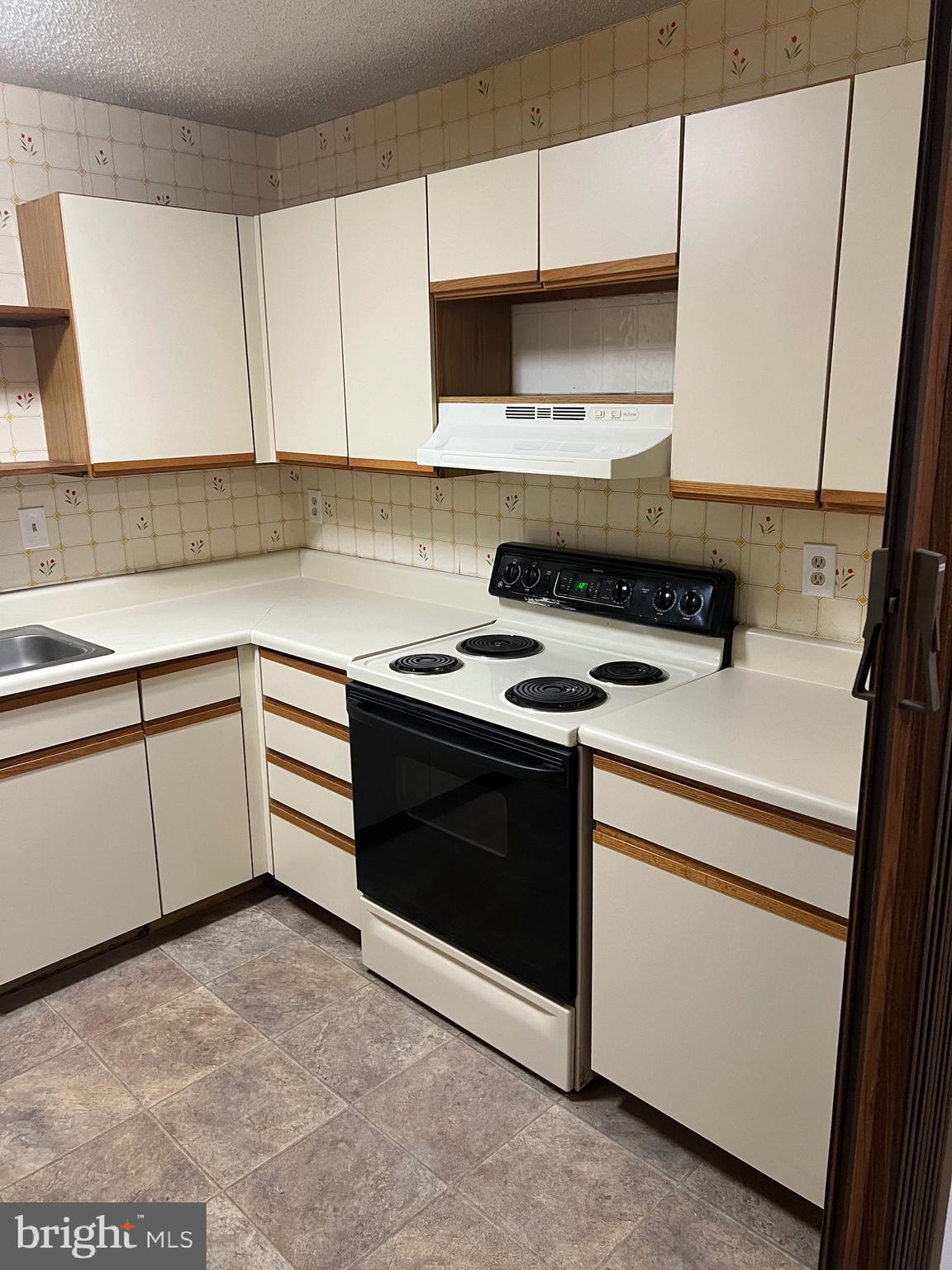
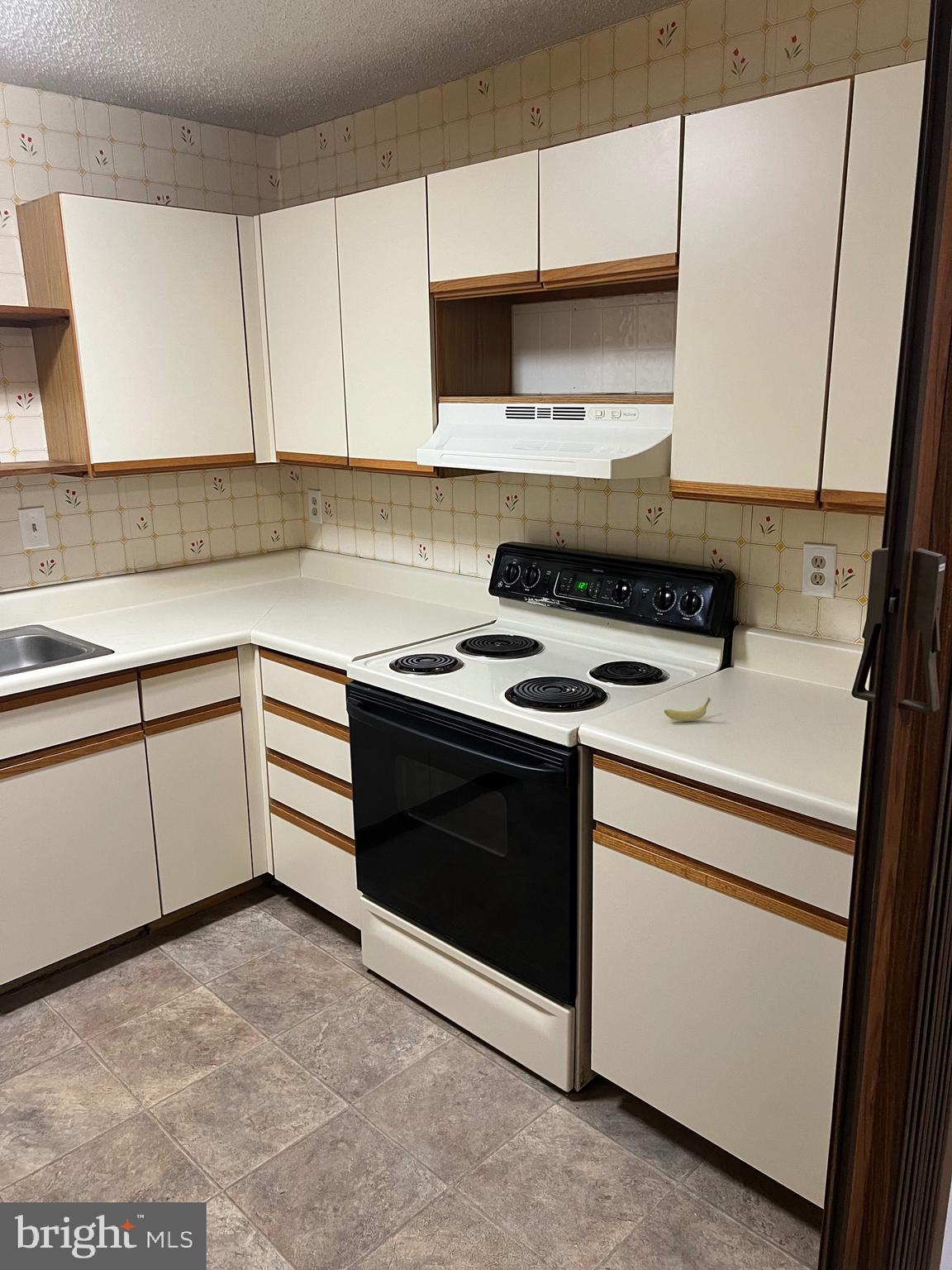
+ banana [664,697,712,722]
